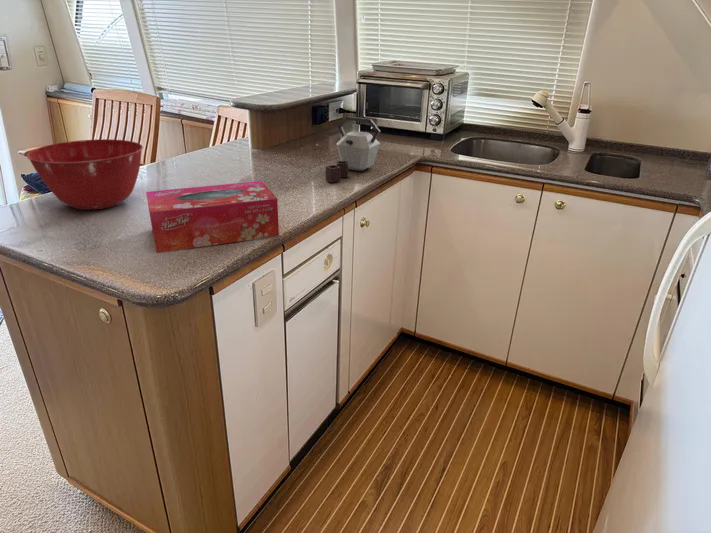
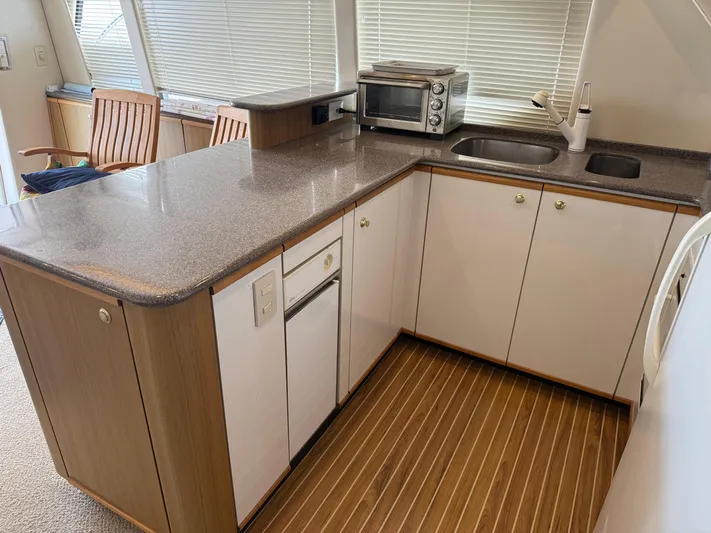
- tissue box [145,180,280,254]
- mixing bowl [26,138,144,211]
- kettle [325,115,381,183]
